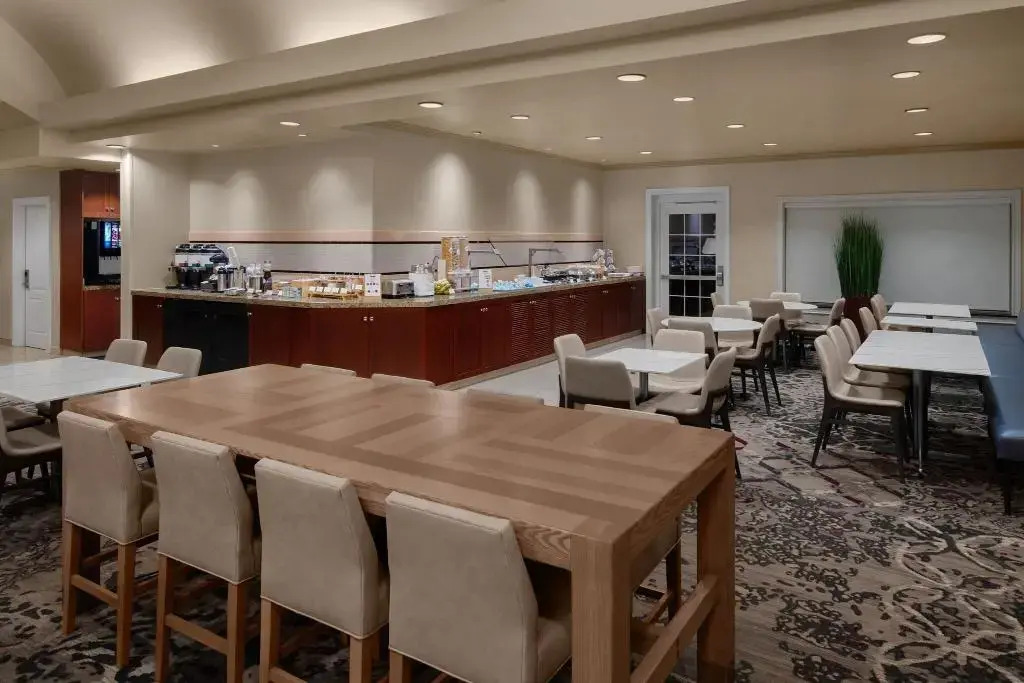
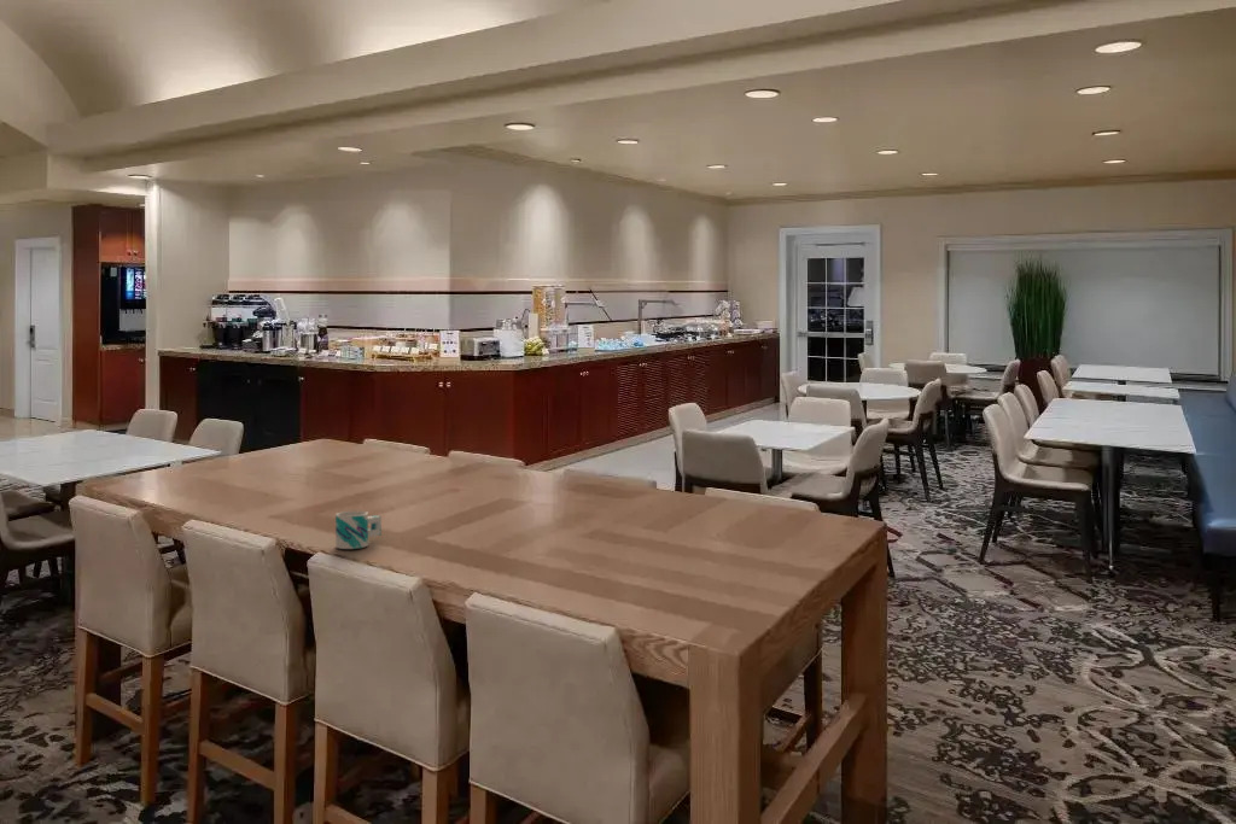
+ mug [334,510,383,550]
